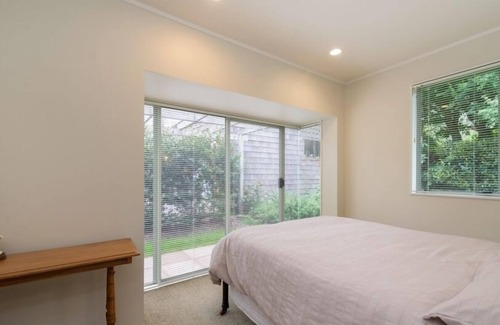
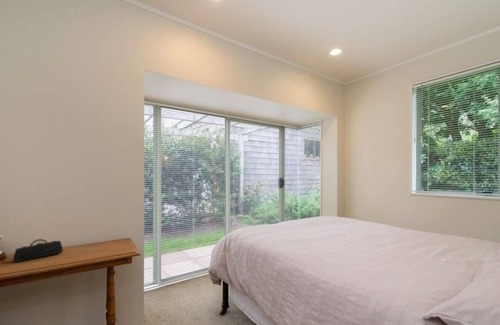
+ pencil case [12,238,64,263]
